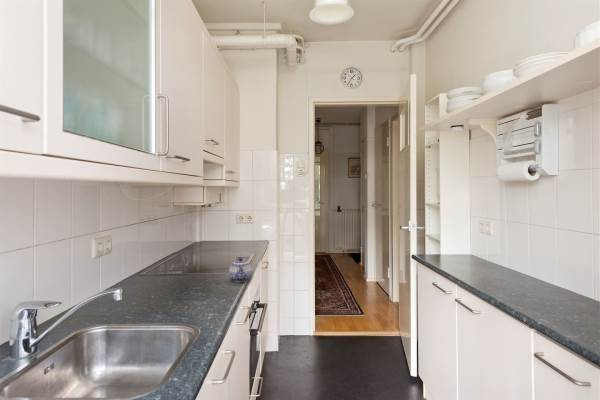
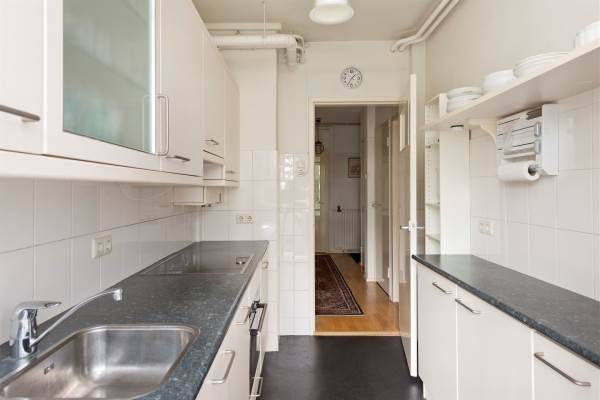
- teapot [228,257,253,283]
